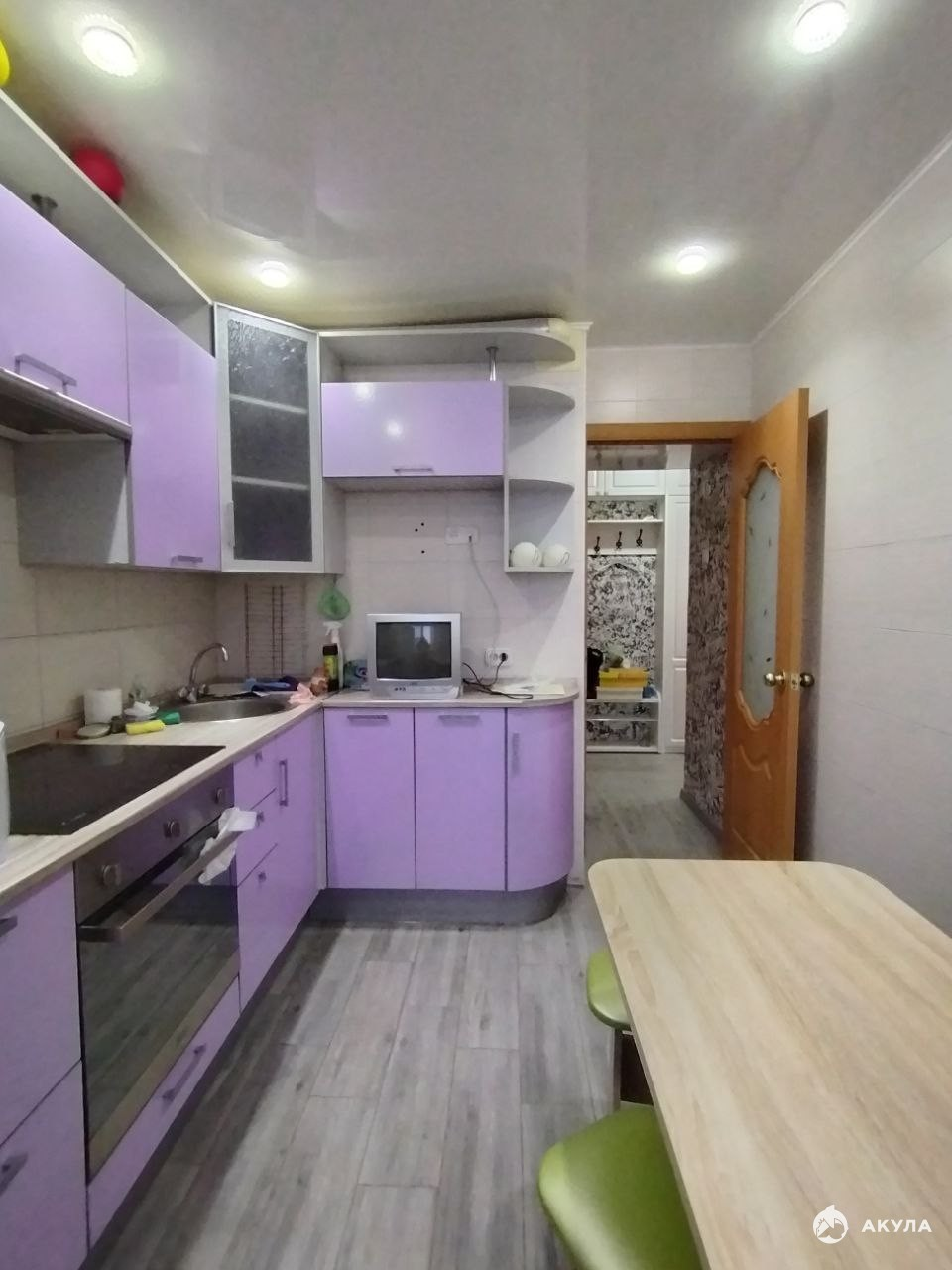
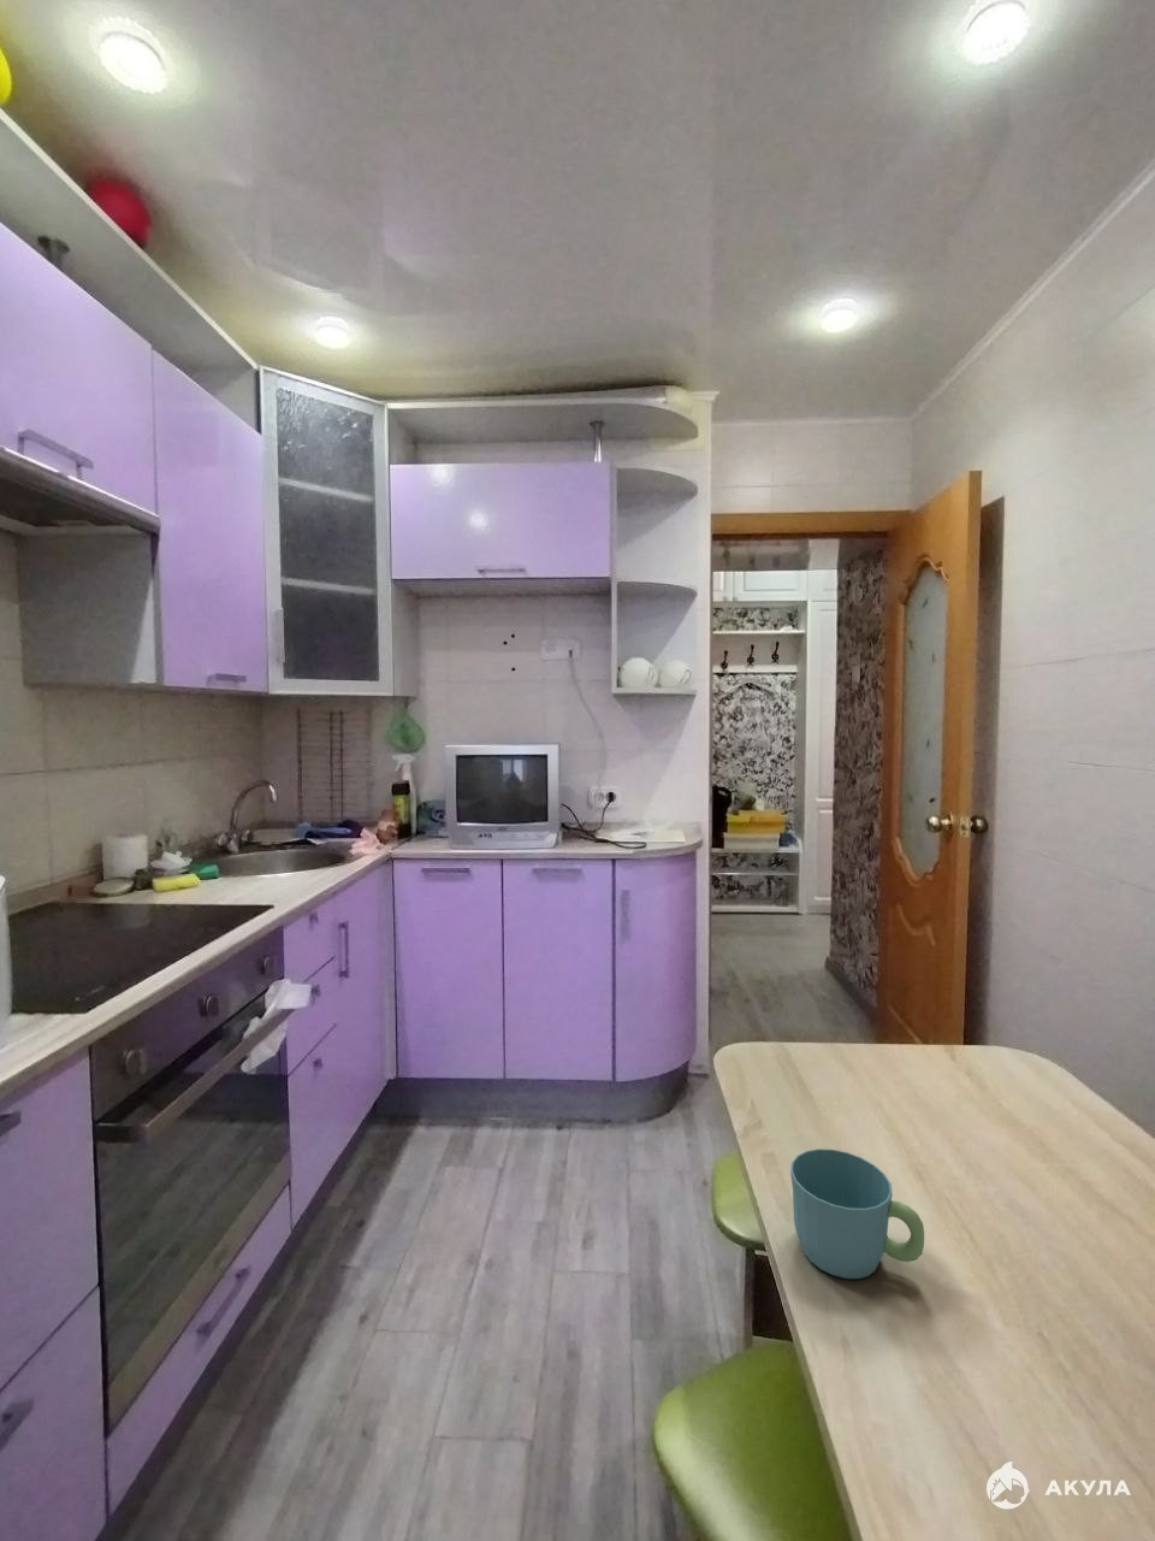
+ mug [790,1148,926,1280]
